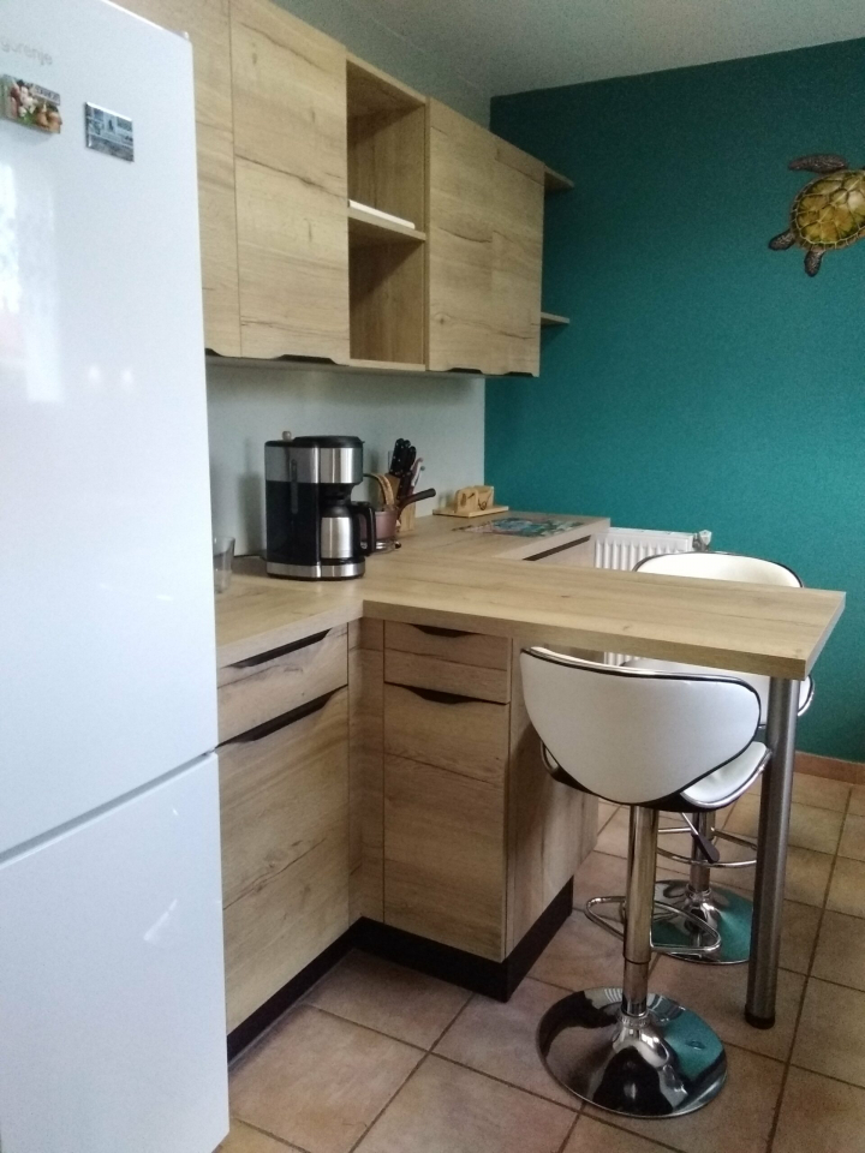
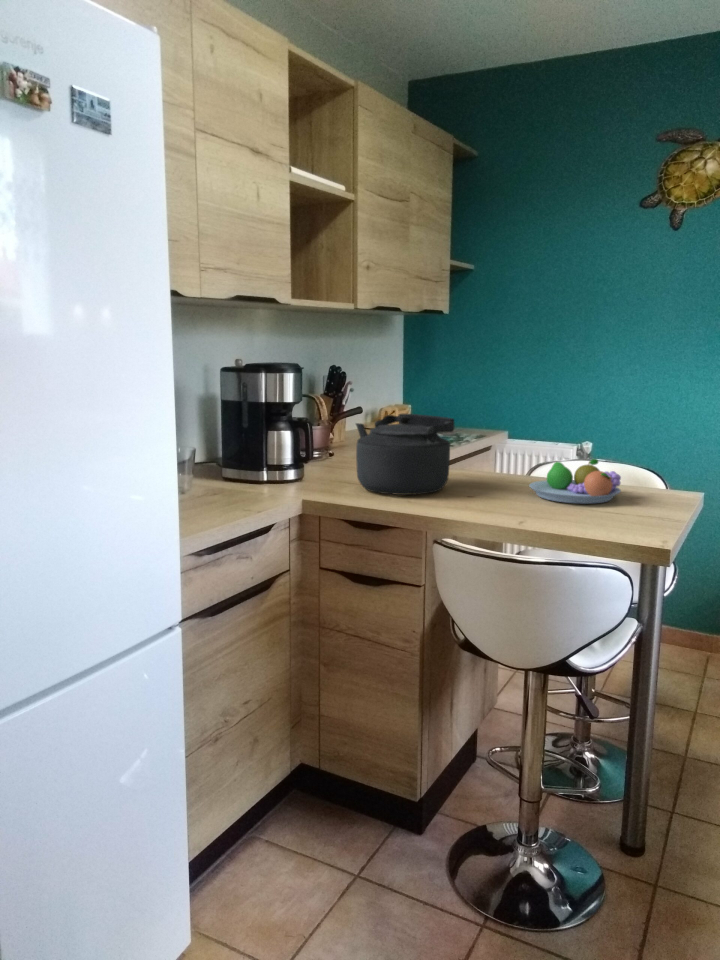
+ kettle [354,413,456,496]
+ fruit bowl [528,458,622,505]
